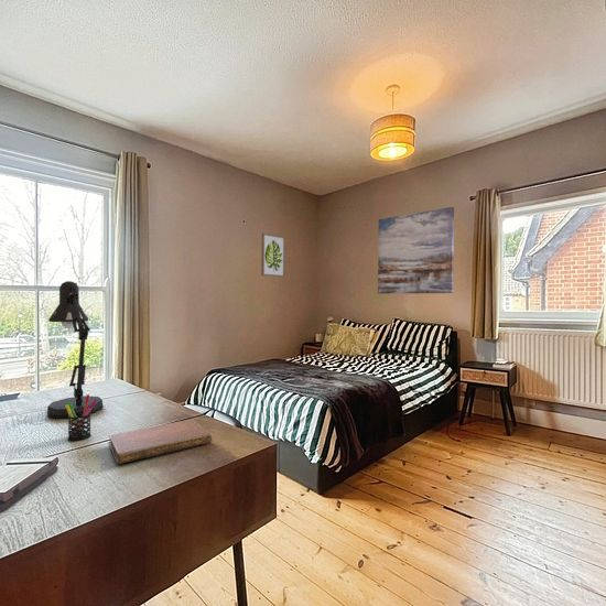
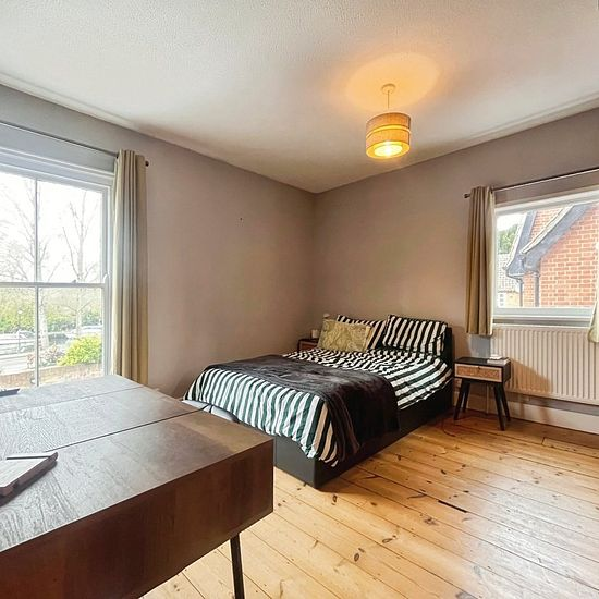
- wall art [260,231,286,279]
- notebook [108,419,213,465]
- desk lamp [46,280,105,420]
- wall art [377,206,455,294]
- pen holder [65,393,97,443]
